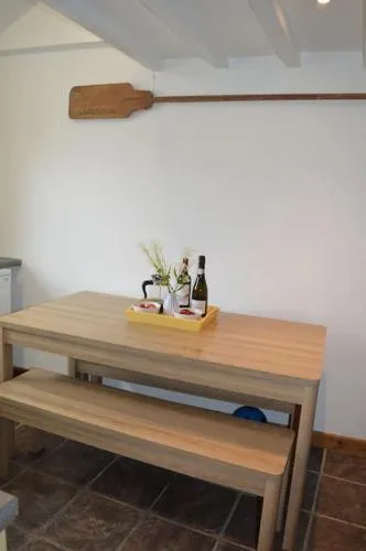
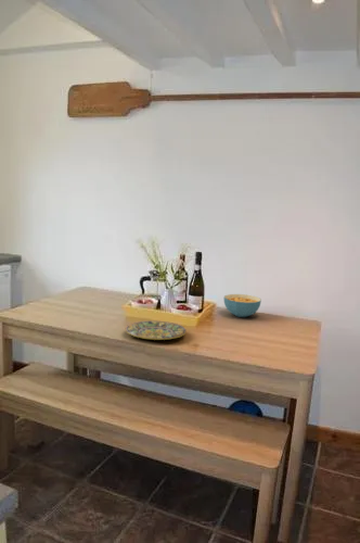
+ cereal bowl [222,293,262,318]
+ plate [124,319,188,341]
